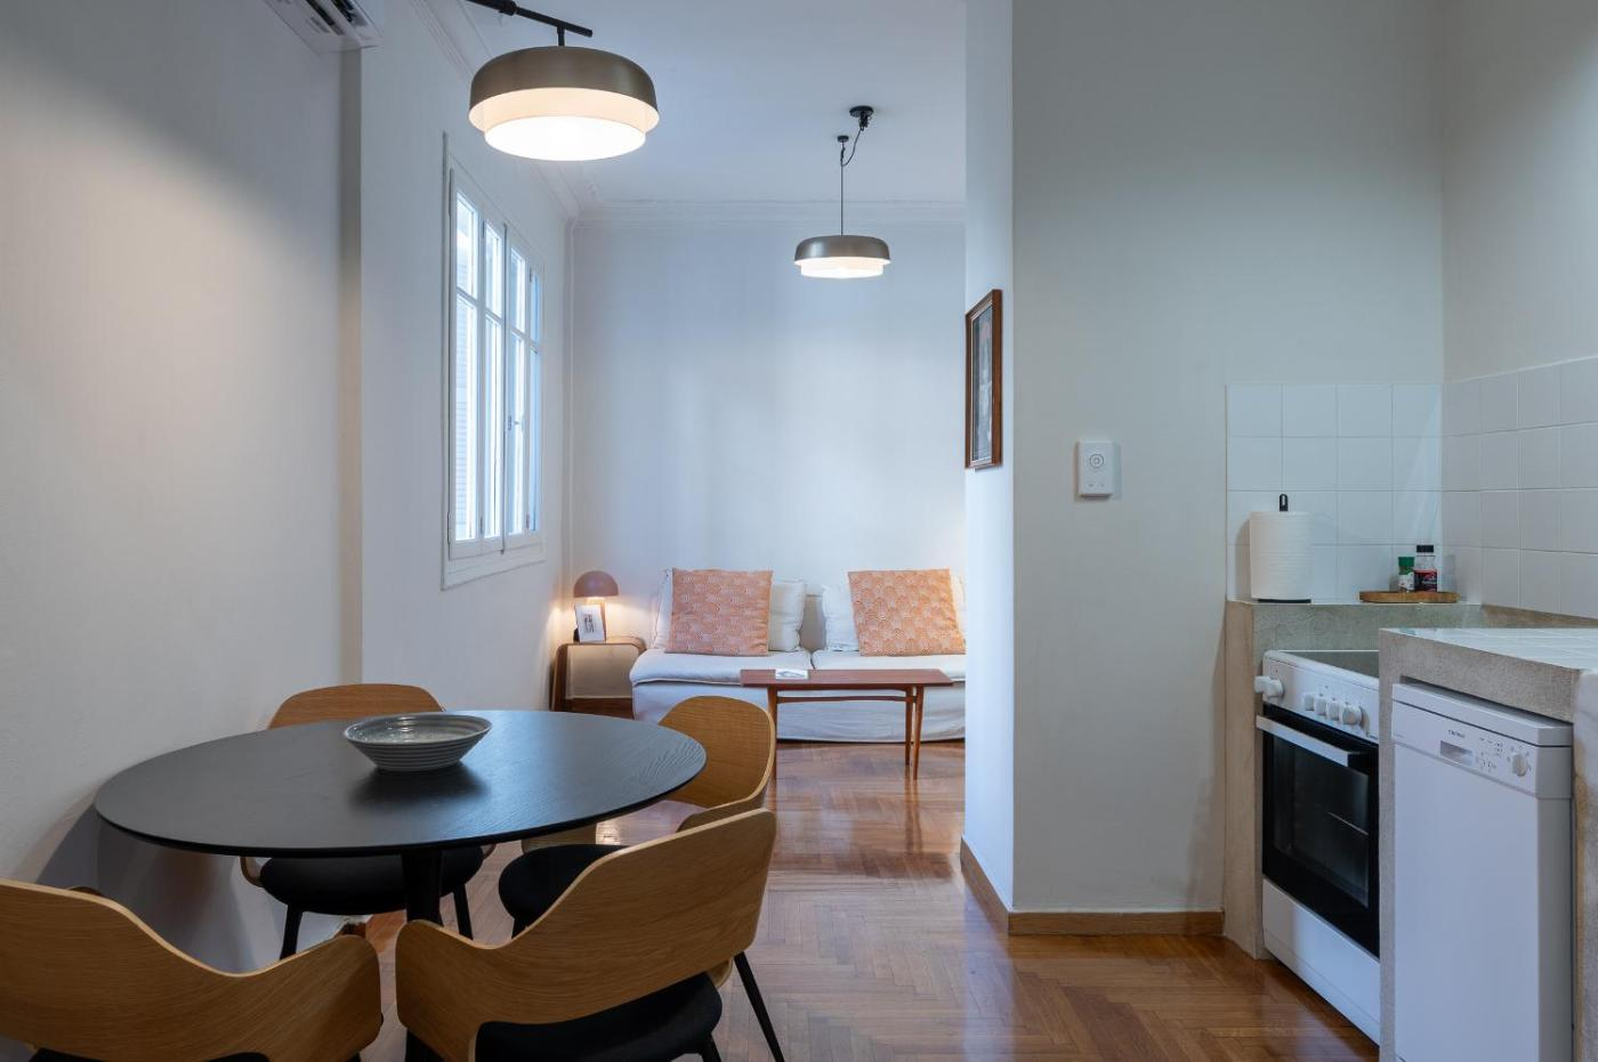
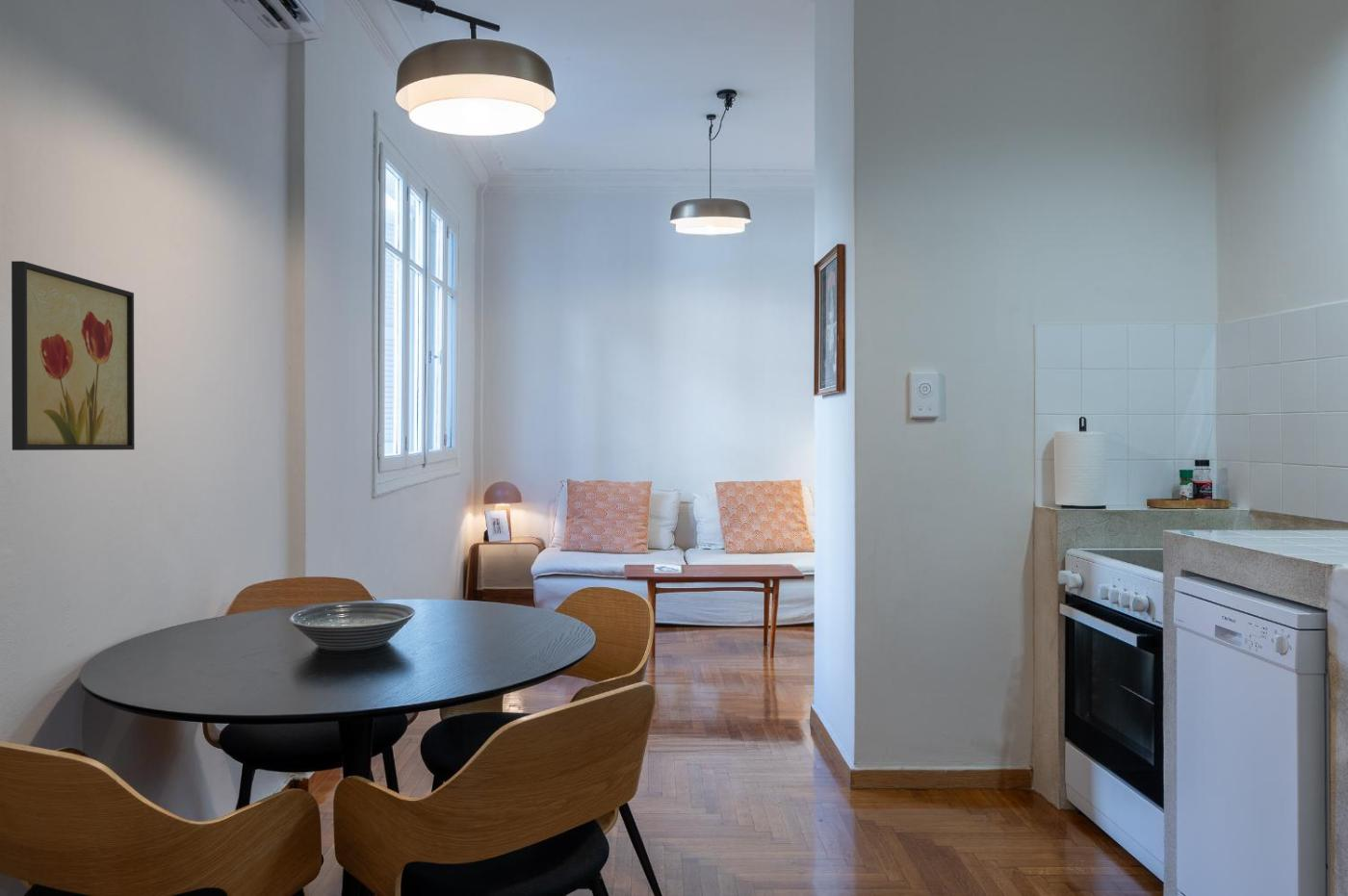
+ wall art [11,260,136,451]
